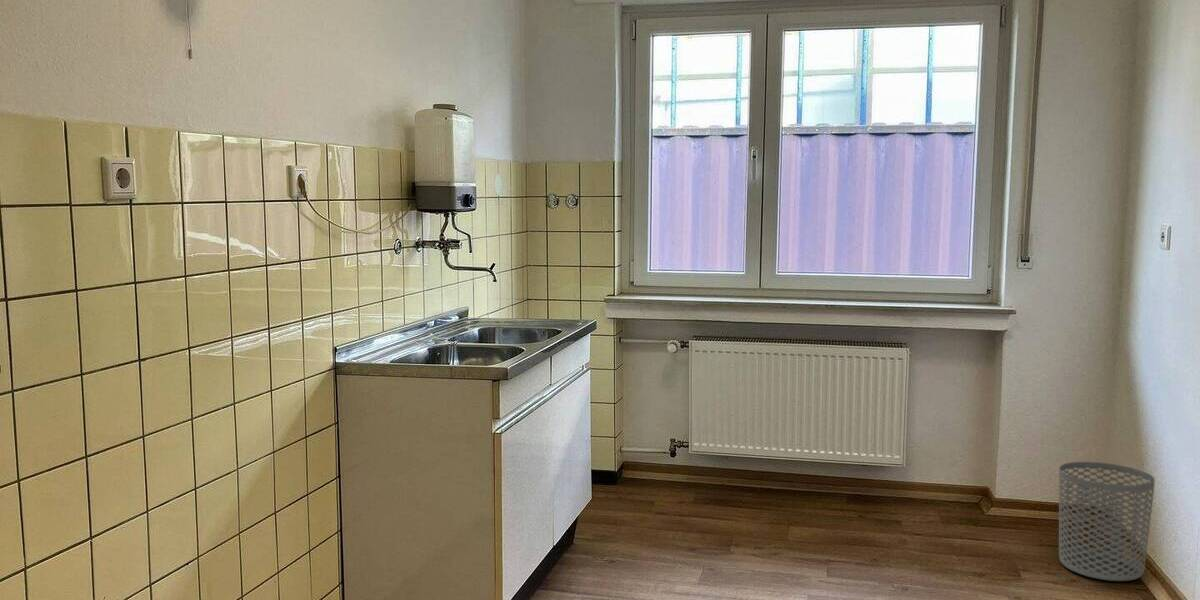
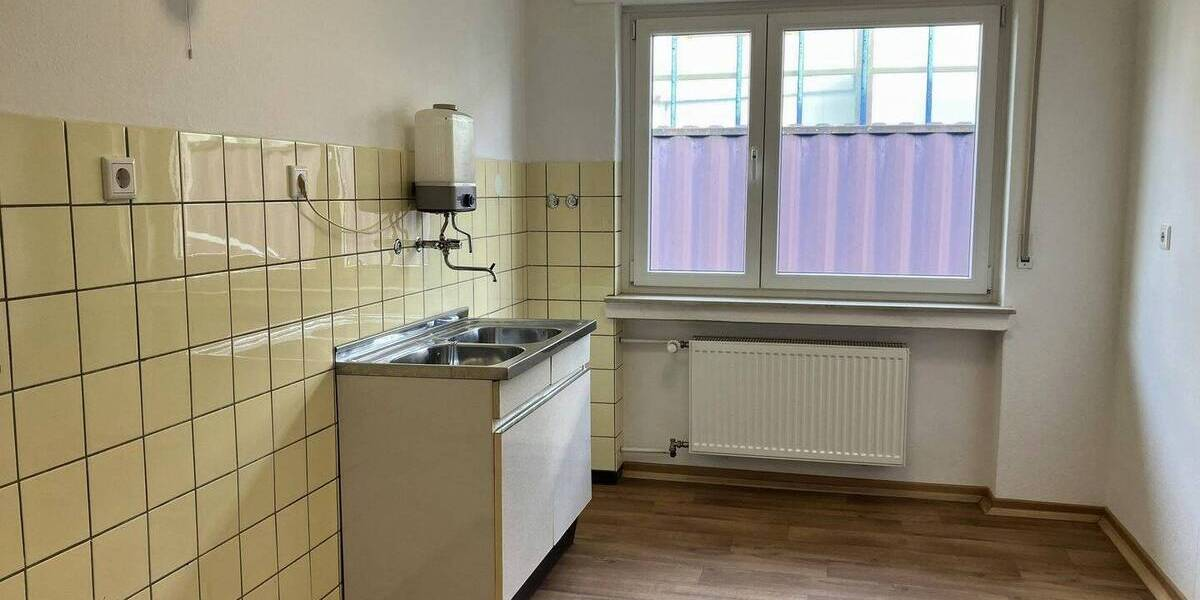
- waste bin [1058,461,1156,582]
